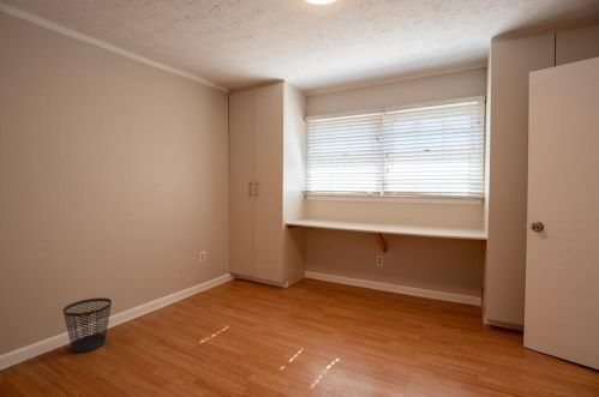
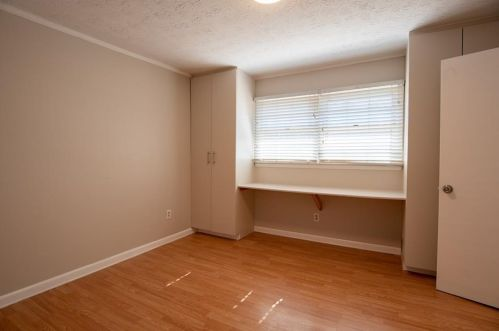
- wastebasket [62,296,113,354]
